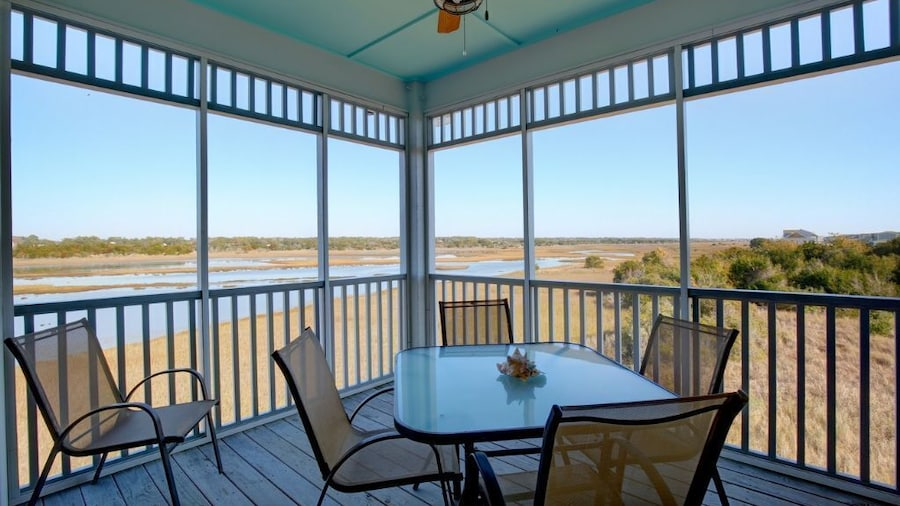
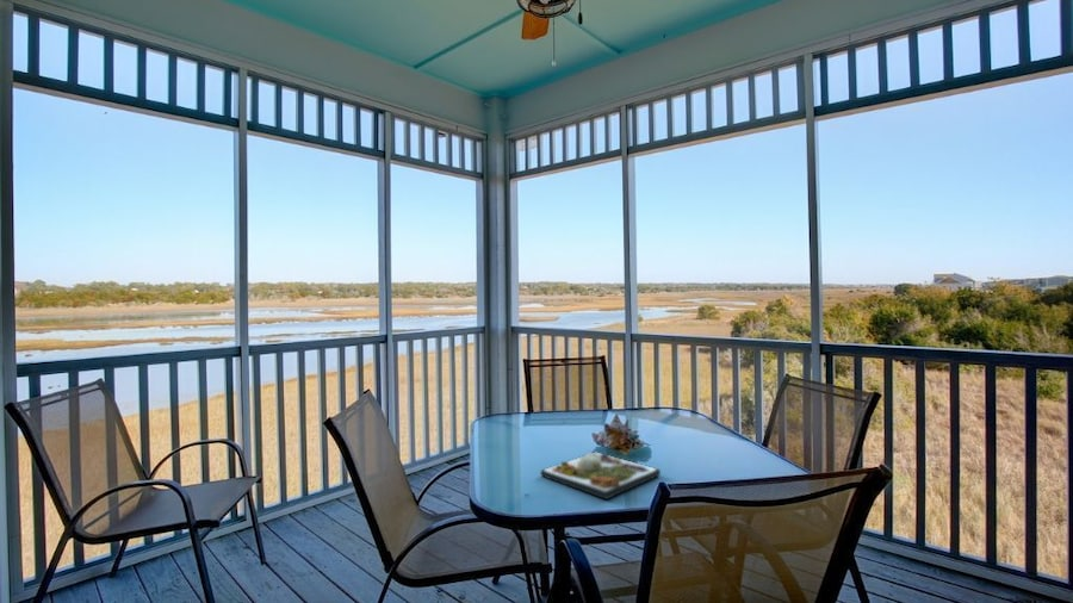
+ dinner plate [540,450,662,501]
